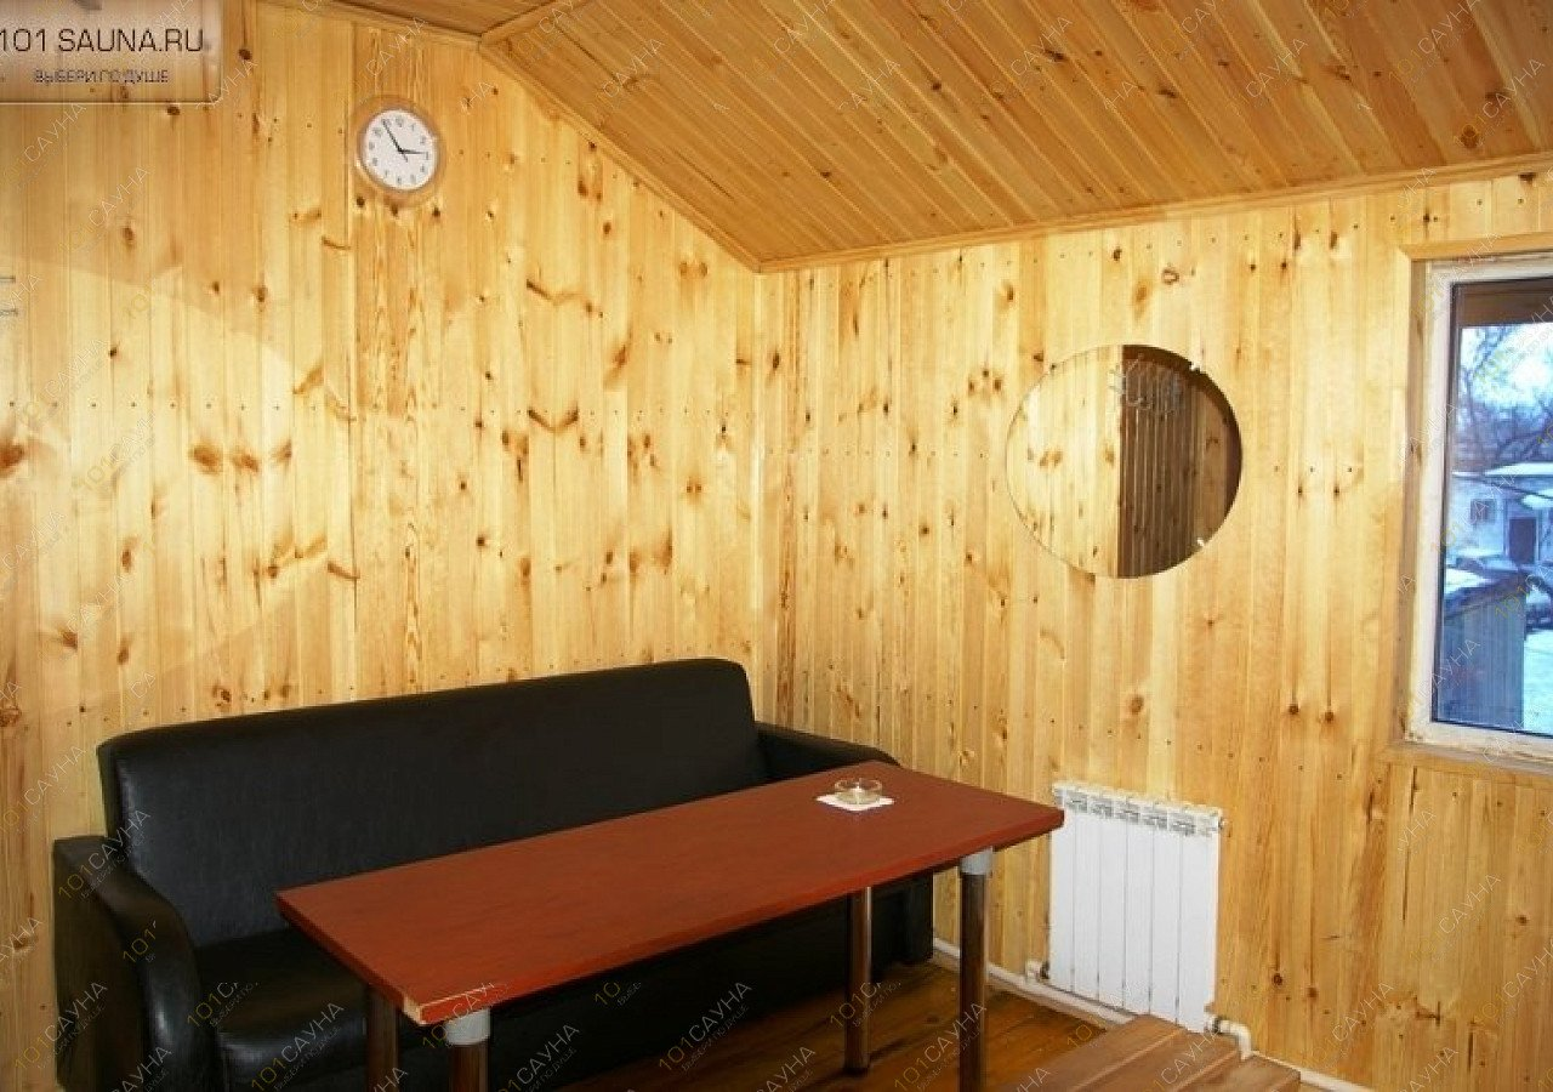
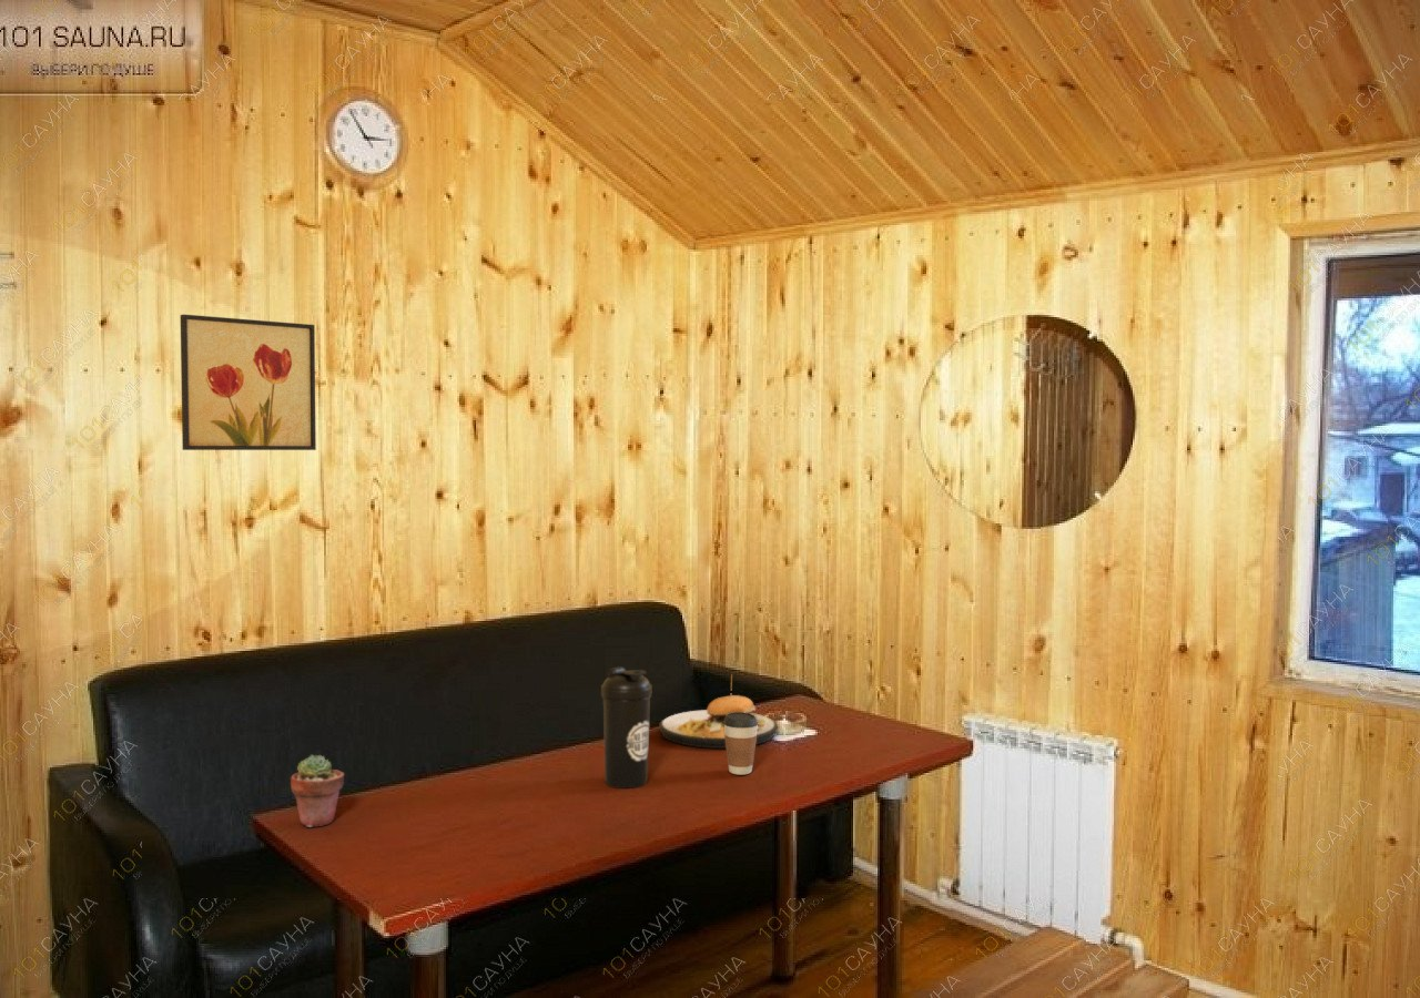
+ potted succulent [290,754,345,828]
+ plate [658,673,779,750]
+ water bottle [600,665,652,790]
+ wall art [179,314,317,451]
+ coffee cup [723,712,759,776]
